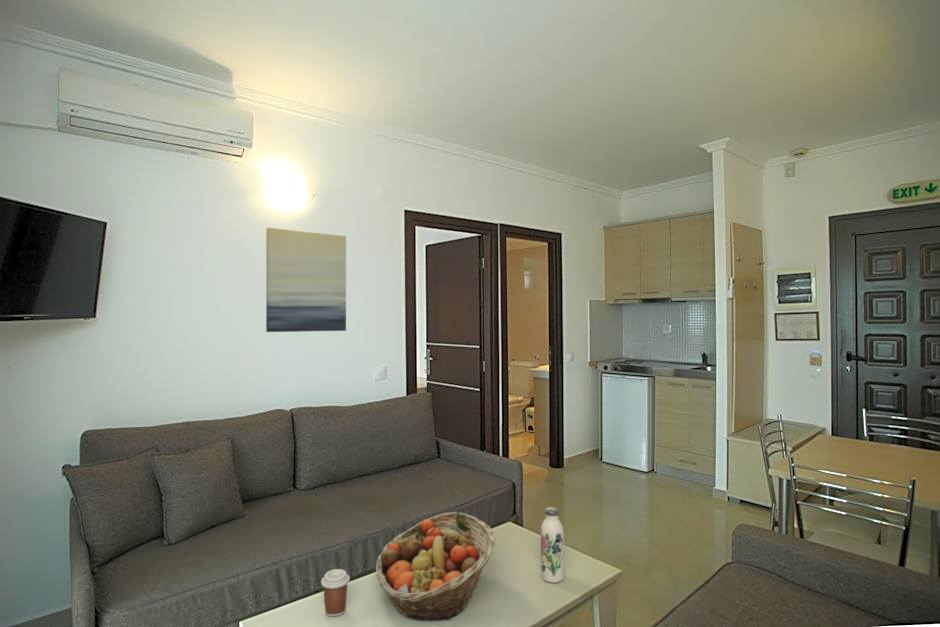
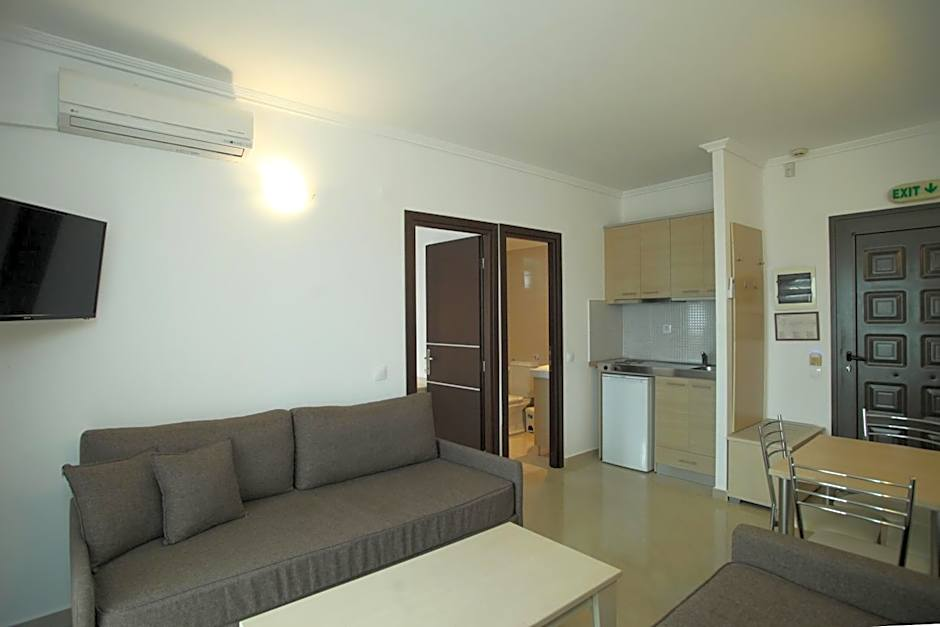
- wall art [265,226,347,333]
- water bottle [540,506,565,584]
- coffee cup [320,568,351,618]
- fruit basket [375,511,497,622]
